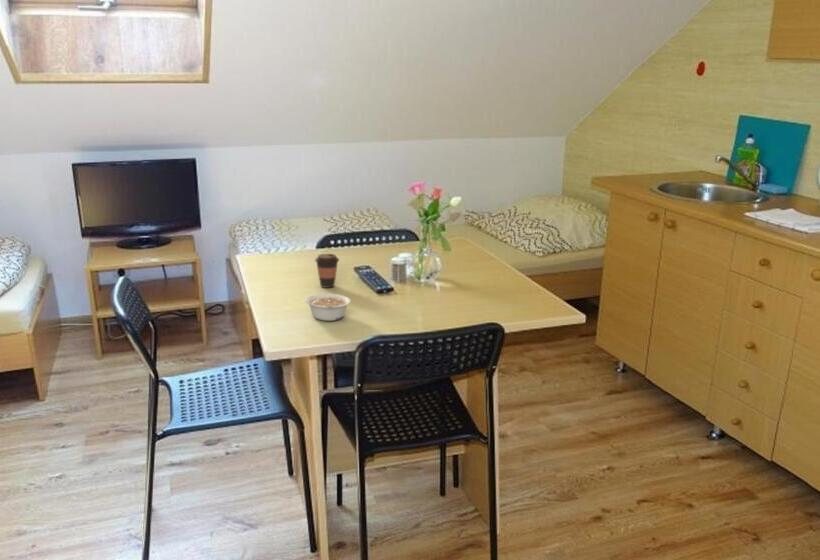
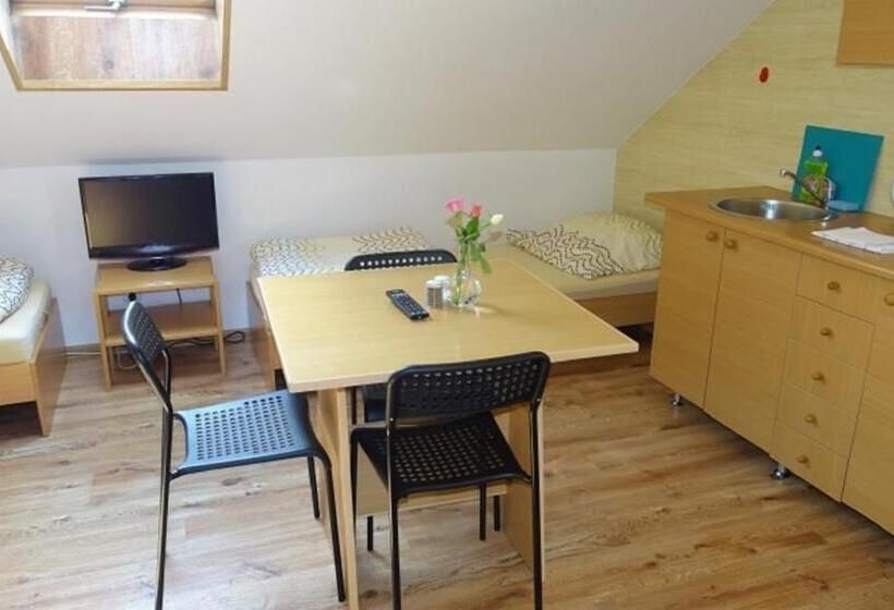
- coffee cup [314,253,340,289]
- legume [304,293,352,322]
